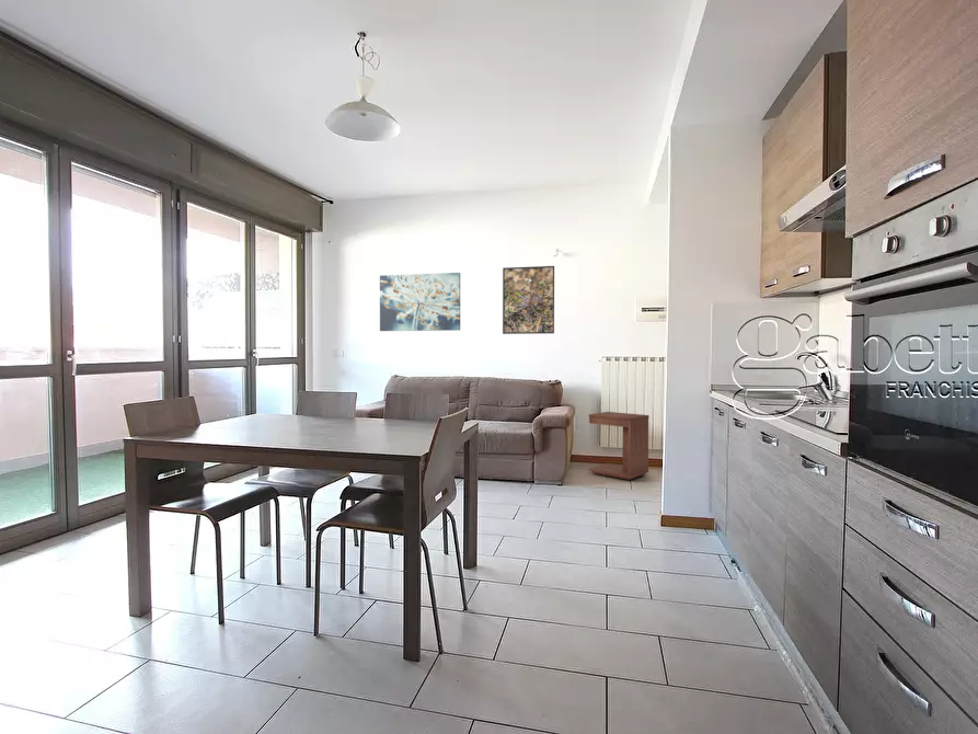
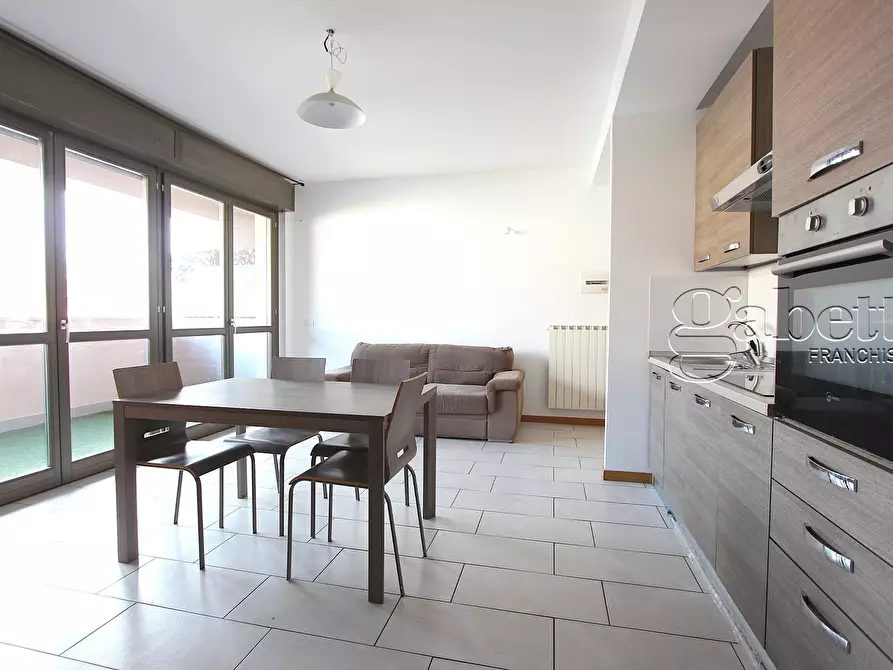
- side table [587,411,649,481]
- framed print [502,265,555,335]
- wall art [379,272,461,332]
